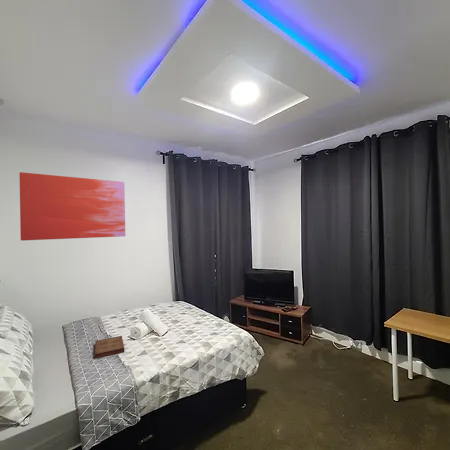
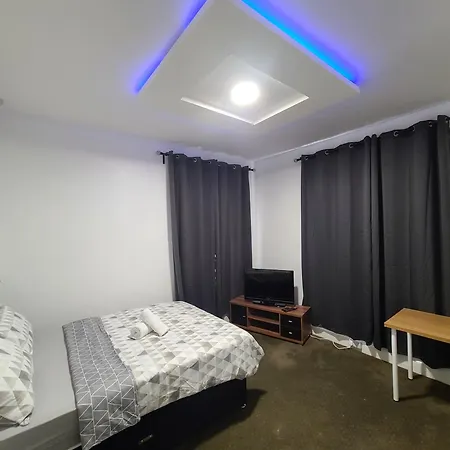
- wall art [19,171,126,241]
- book [94,335,125,359]
